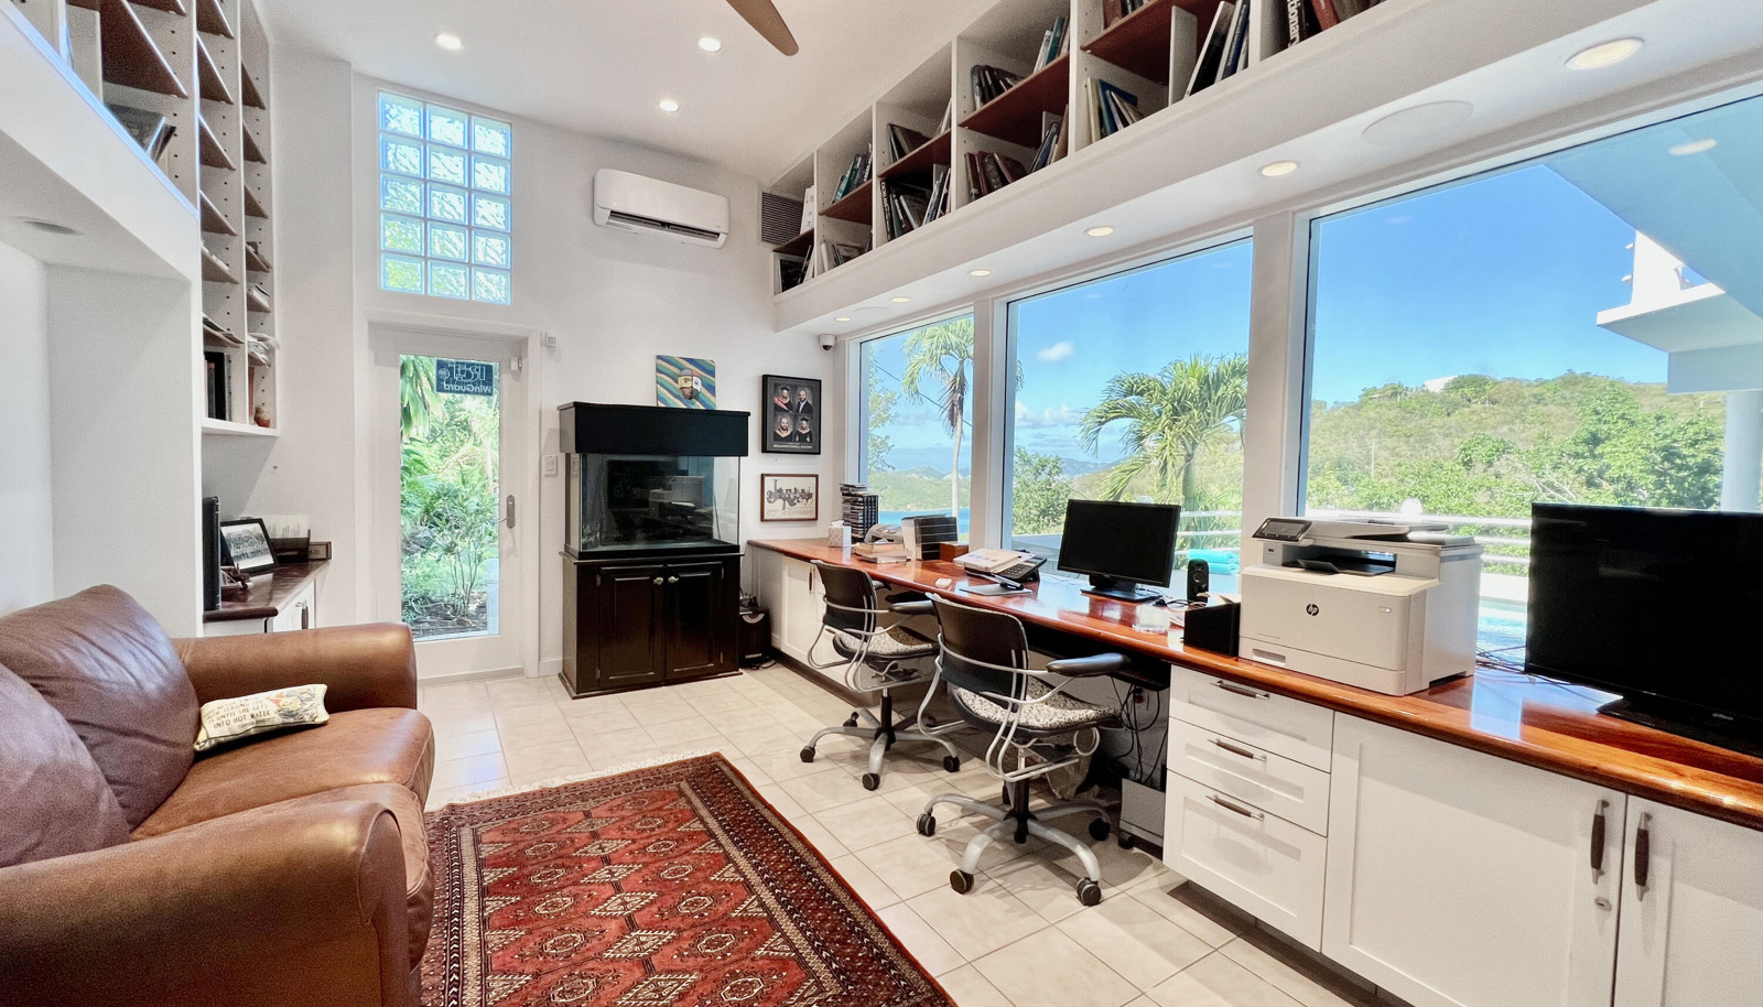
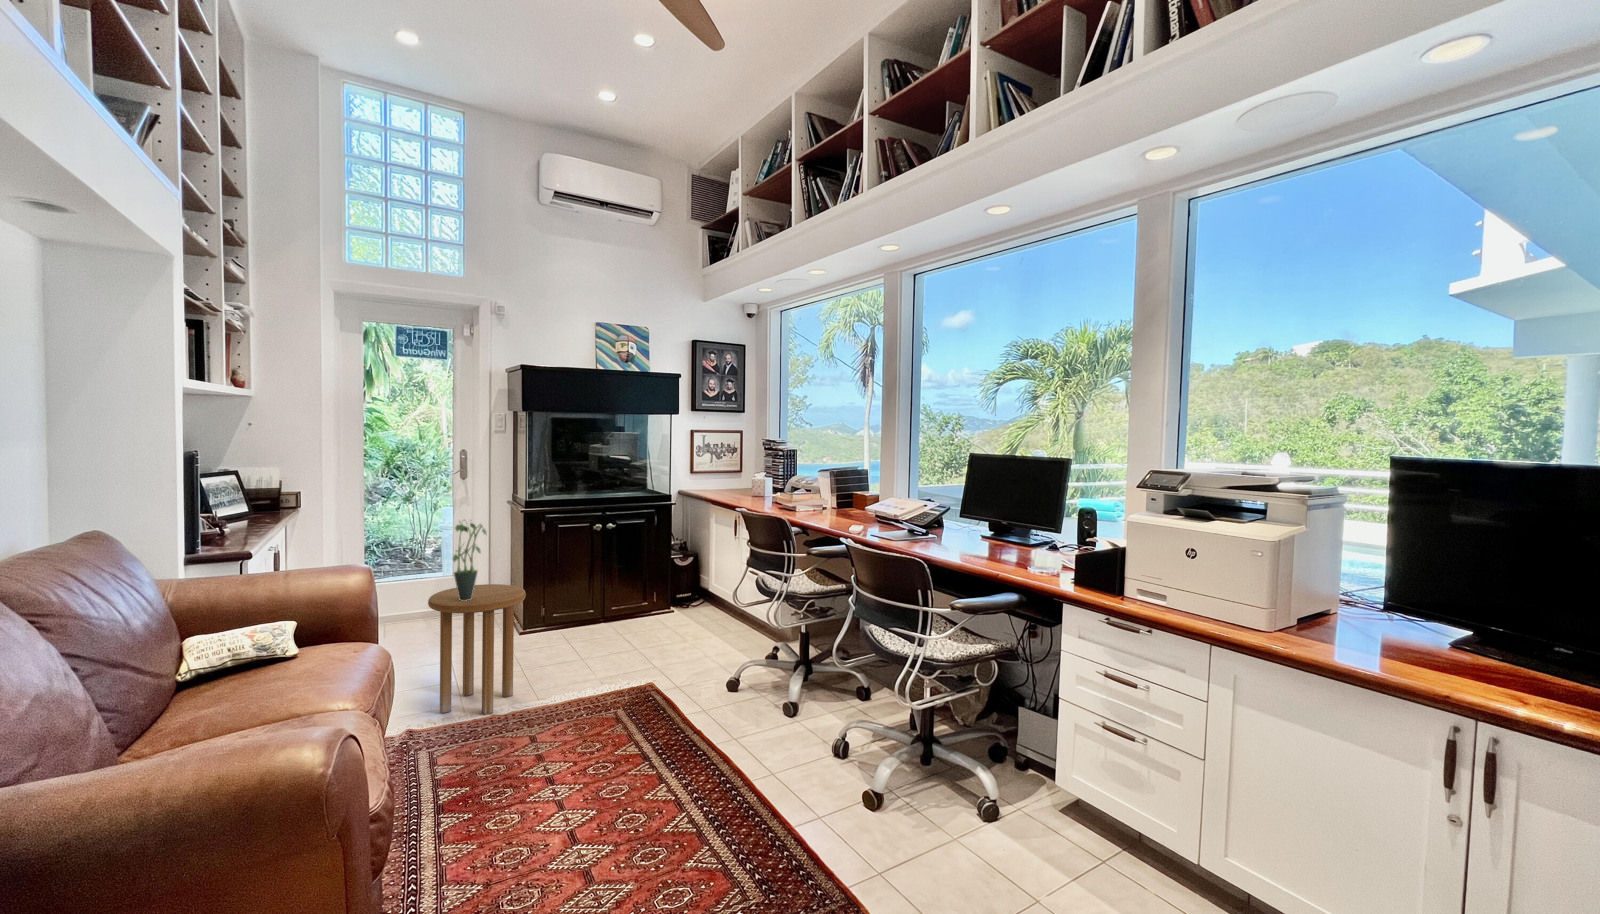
+ side table [427,583,527,716]
+ potted plant [452,519,488,601]
